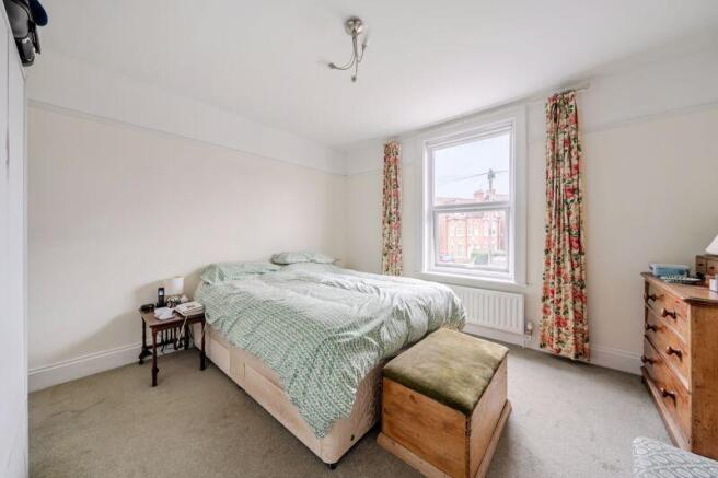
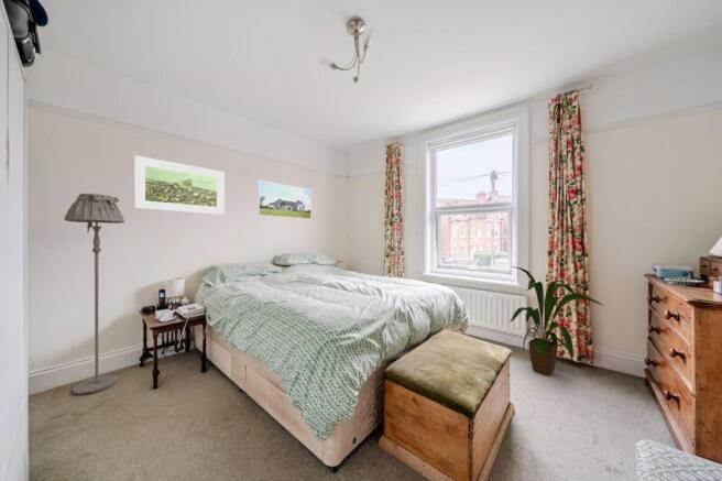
+ floor lamp [64,193,125,395]
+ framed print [133,154,226,216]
+ house plant [508,265,604,376]
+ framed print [256,179,313,220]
